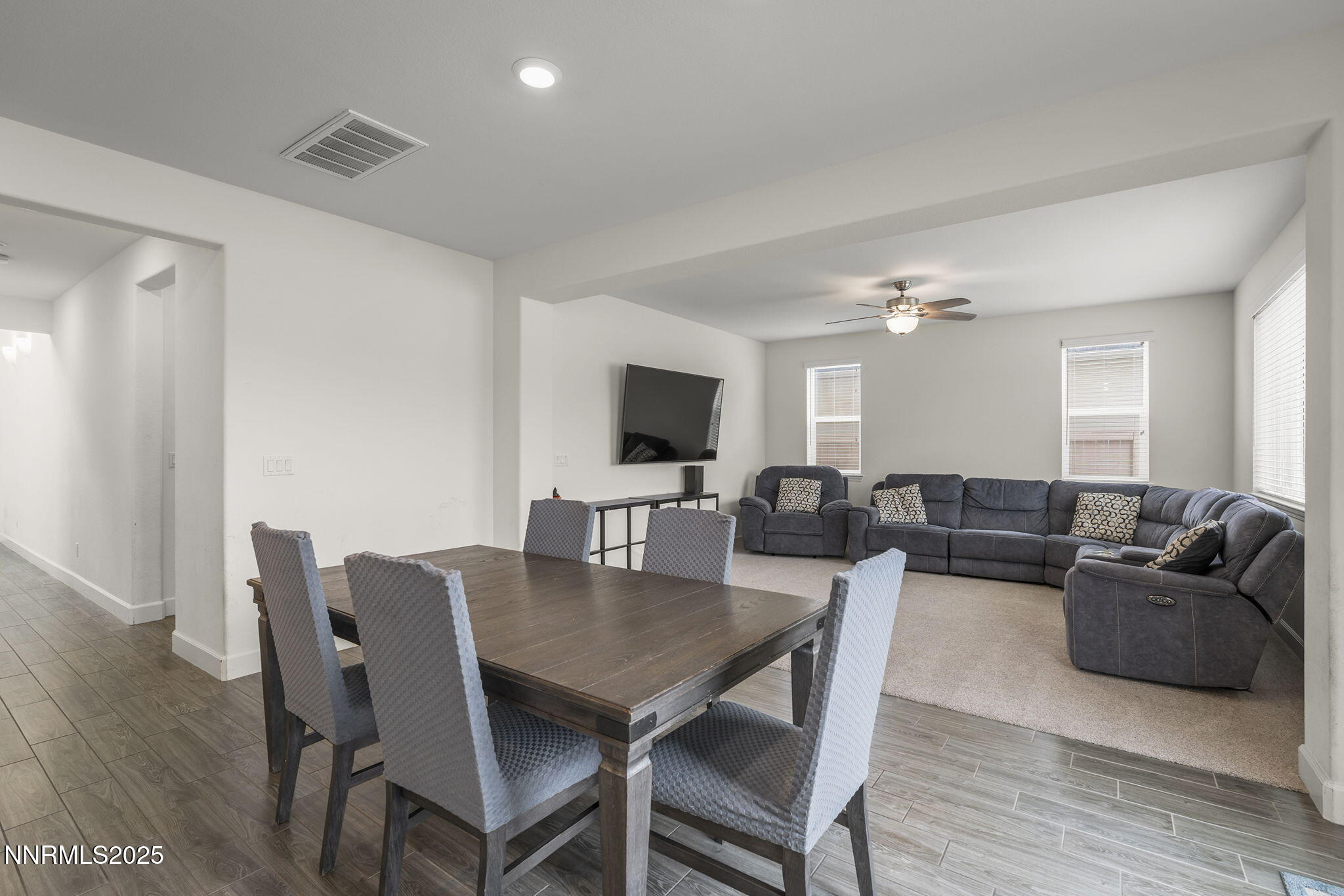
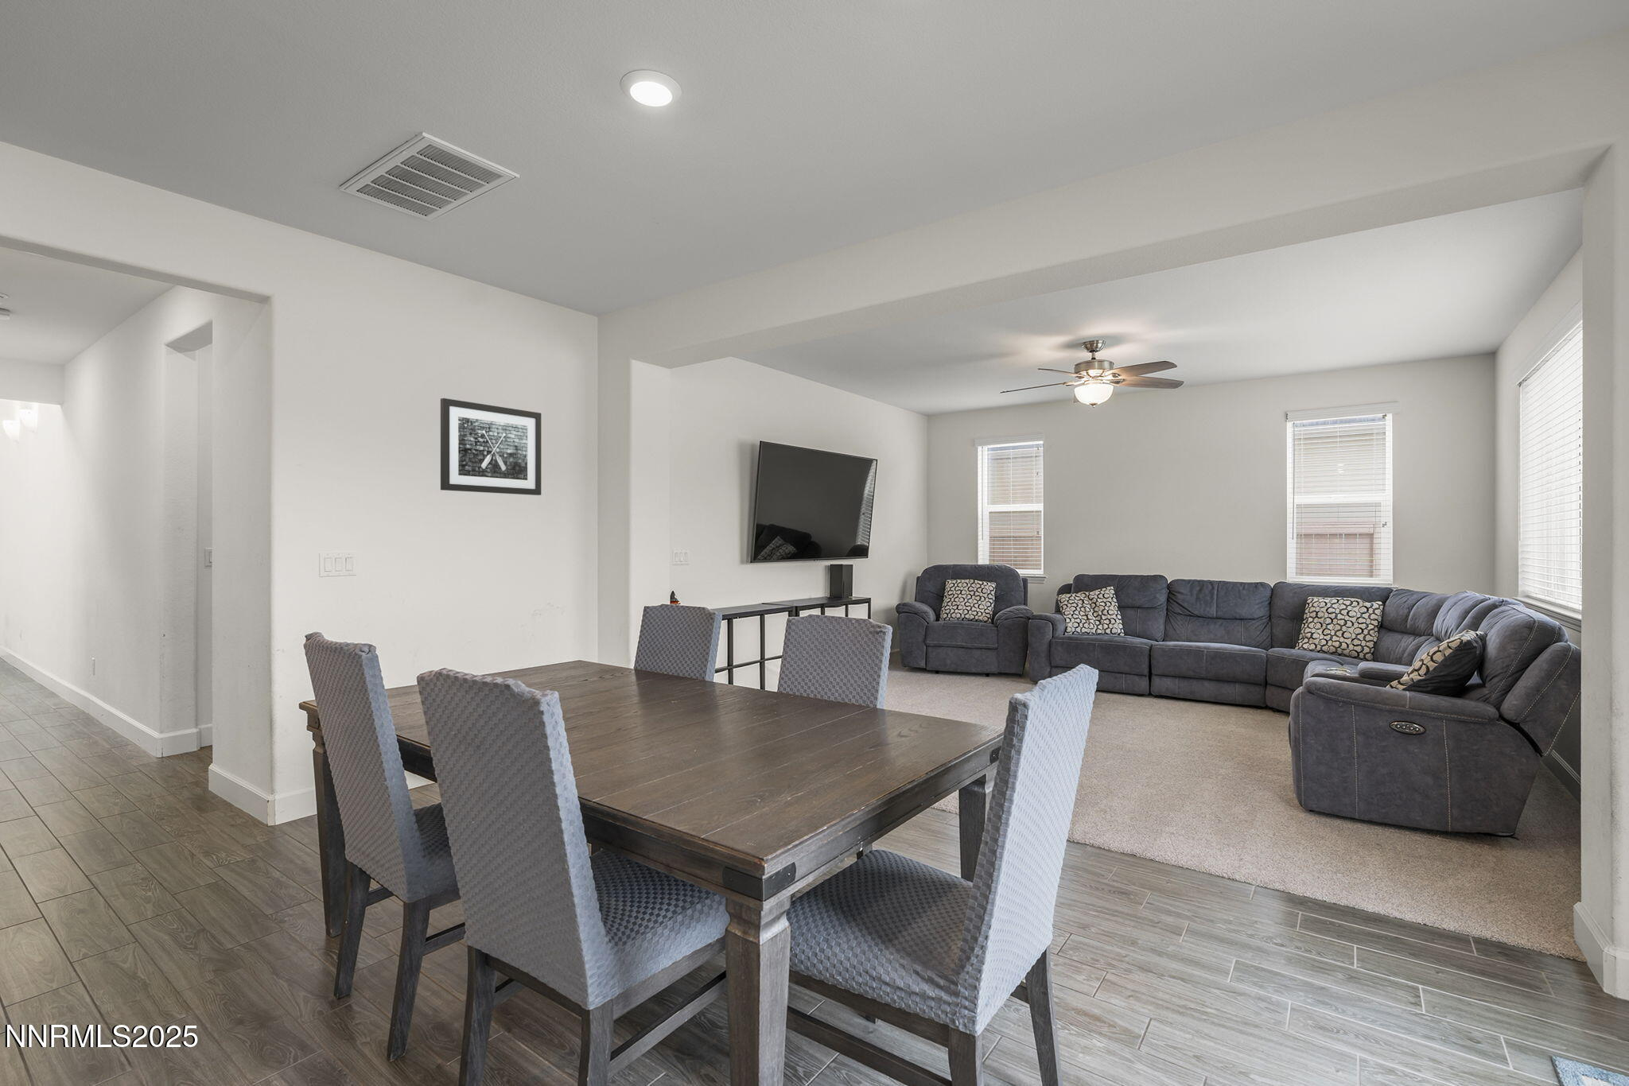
+ wall art [440,398,542,496]
